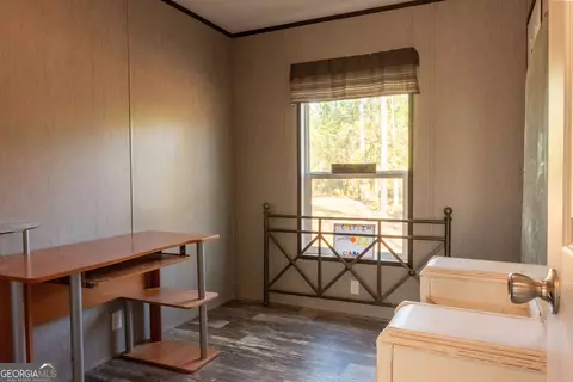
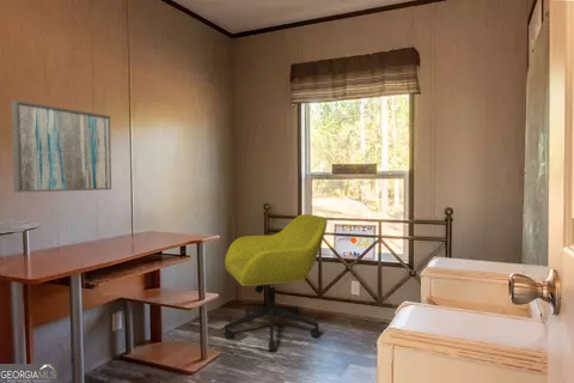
+ wall art [10,99,112,194]
+ office chair [222,213,328,352]
